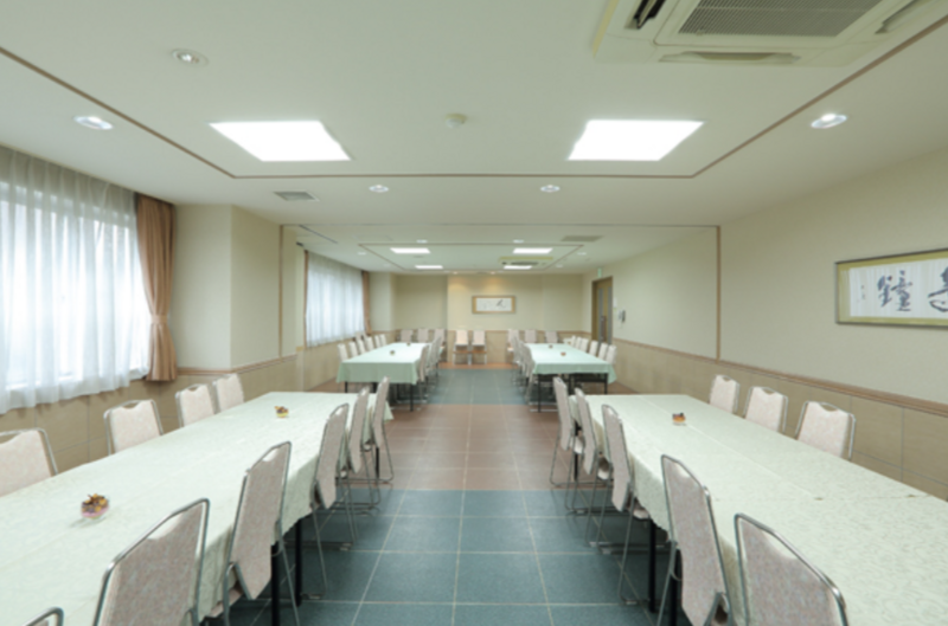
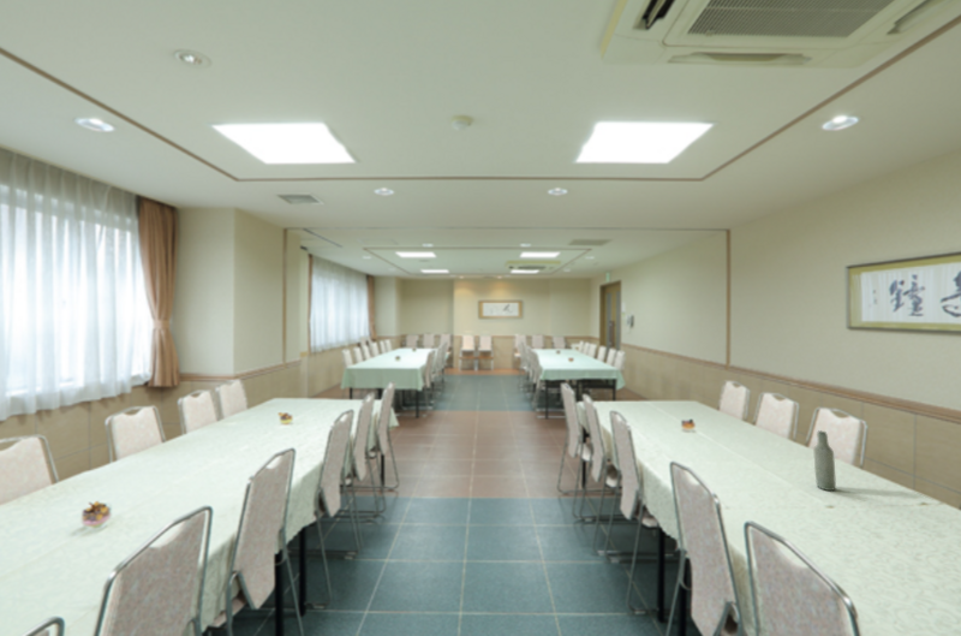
+ bottle [812,429,837,492]
